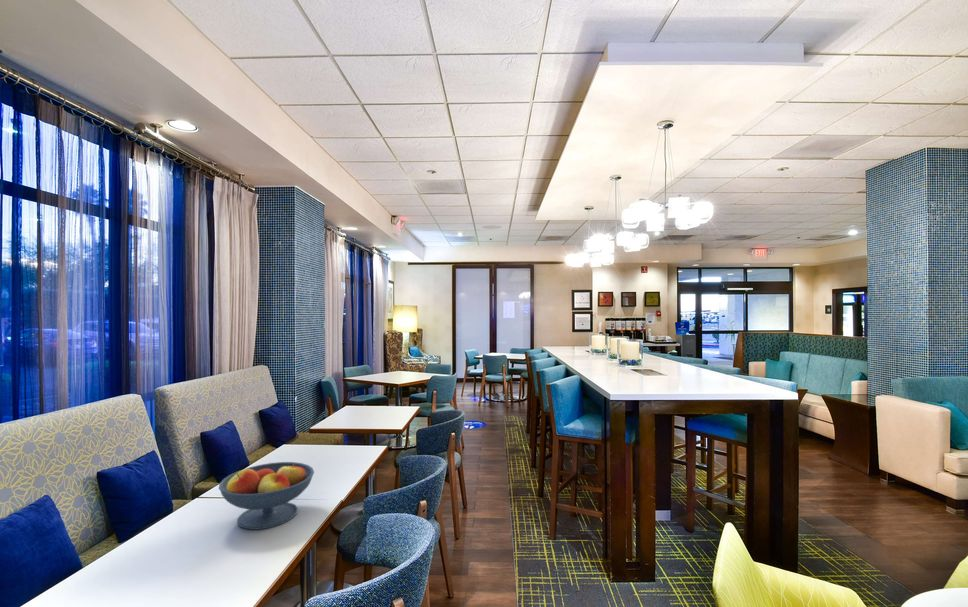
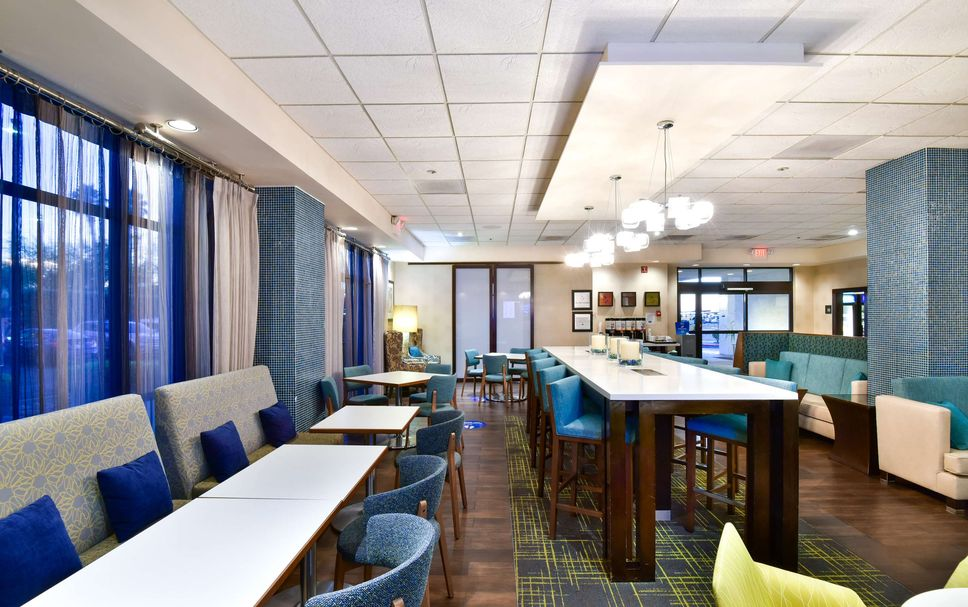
- fruit bowl [218,461,315,531]
